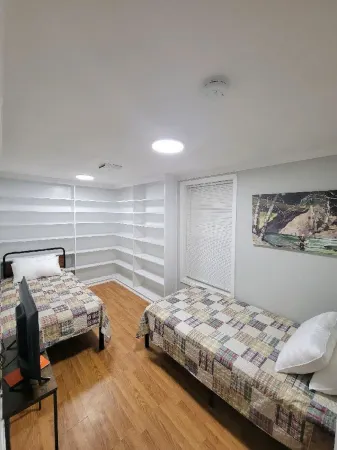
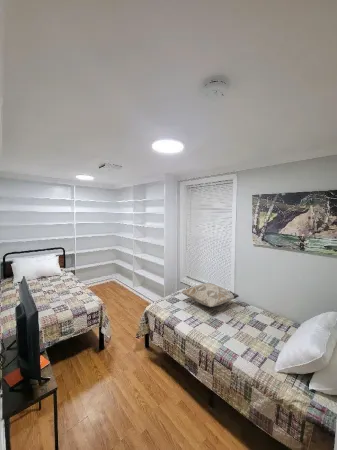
+ decorative pillow [181,282,240,308]
